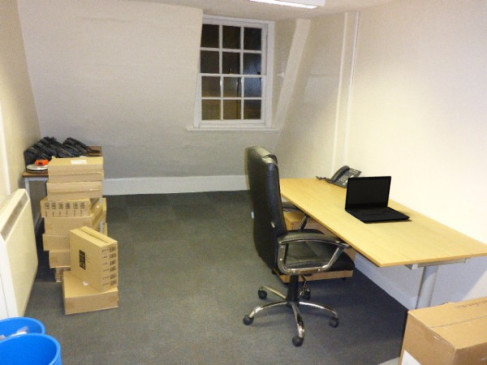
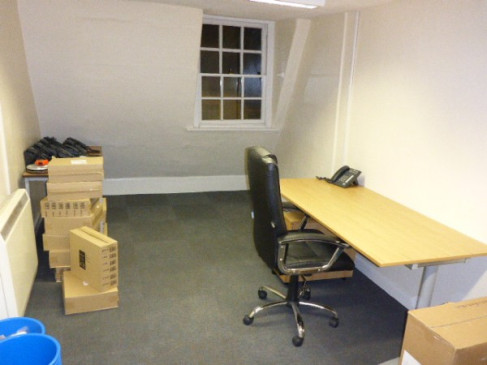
- laptop [344,175,411,223]
